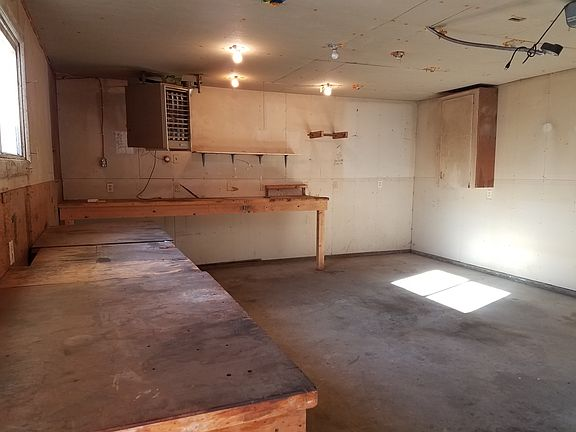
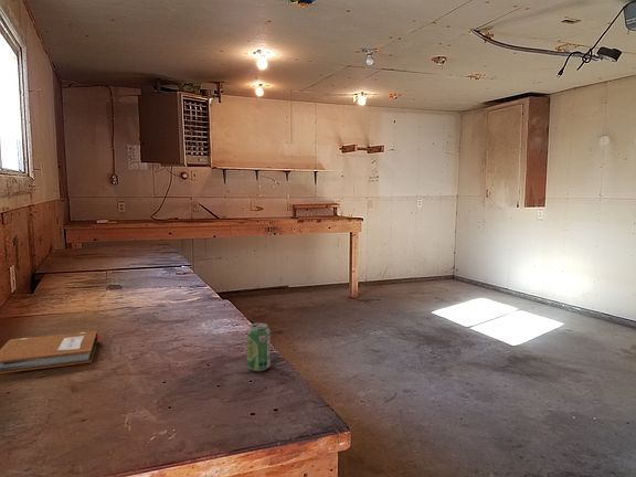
+ notebook [0,330,103,374]
+ beverage can [246,322,272,372]
